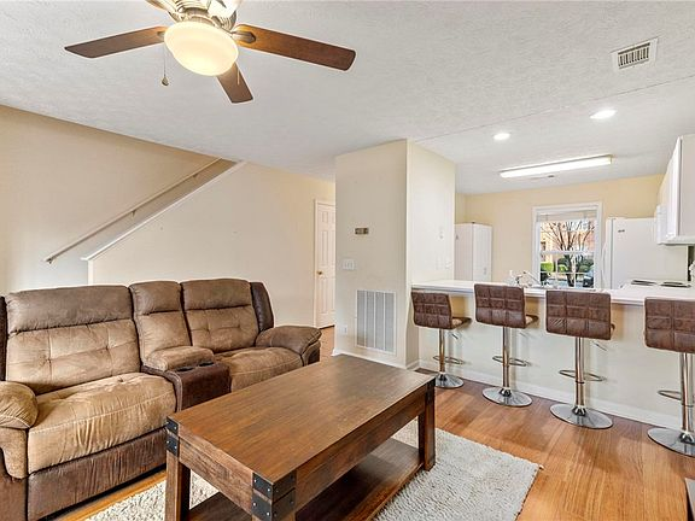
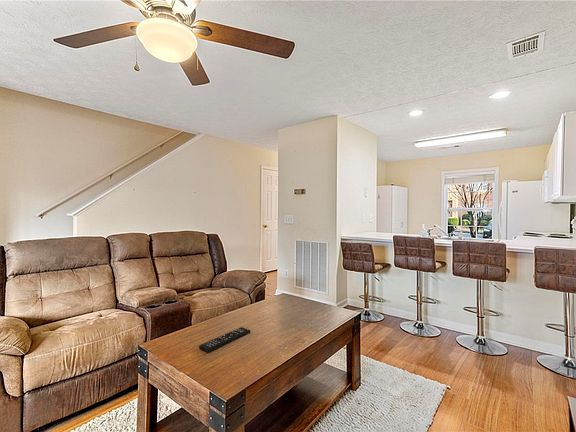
+ remote control [198,326,251,353]
